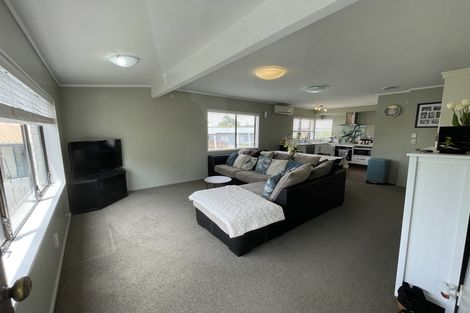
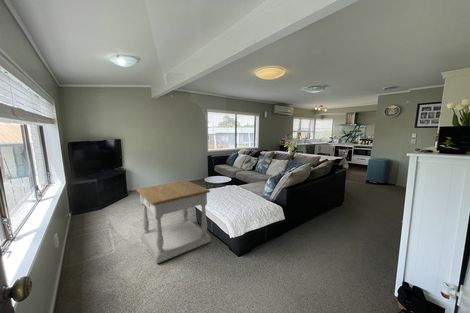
+ side table [136,180,211,264]
